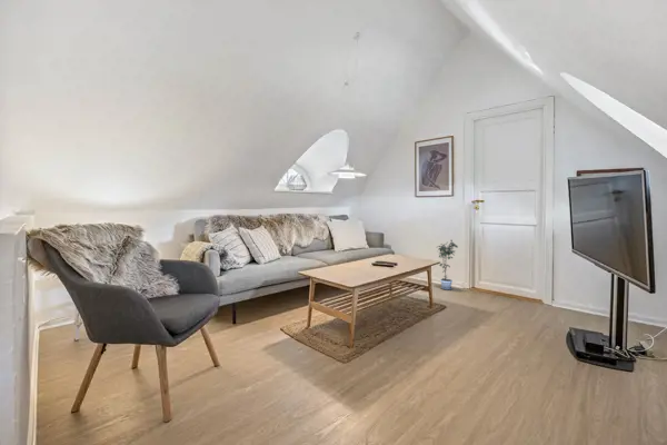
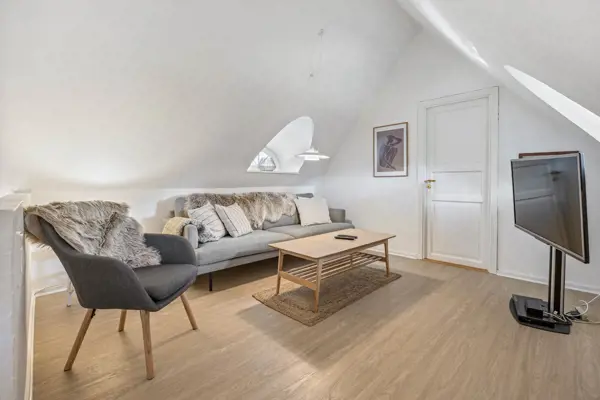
- potted plant [435,239,459,291]
